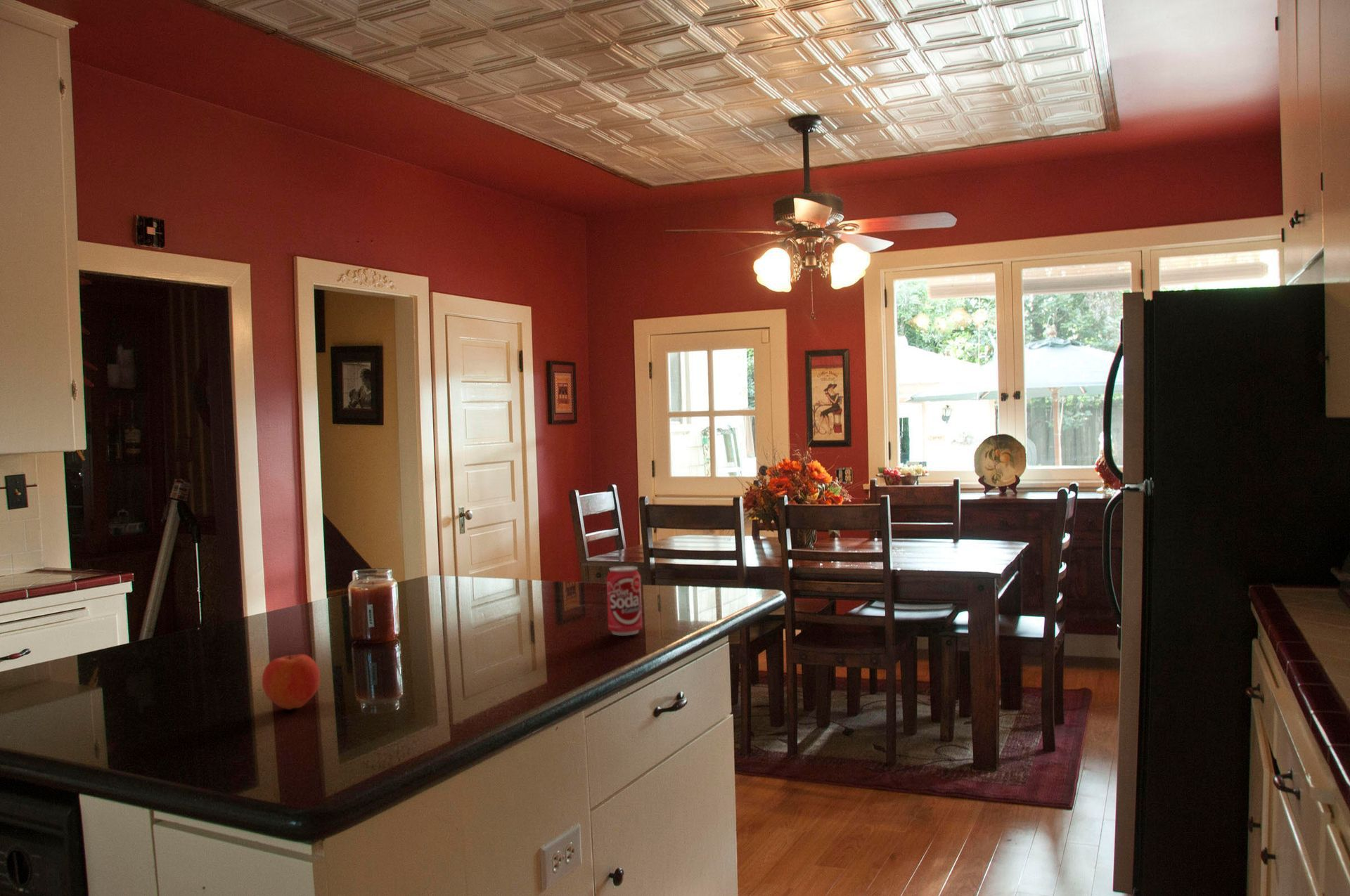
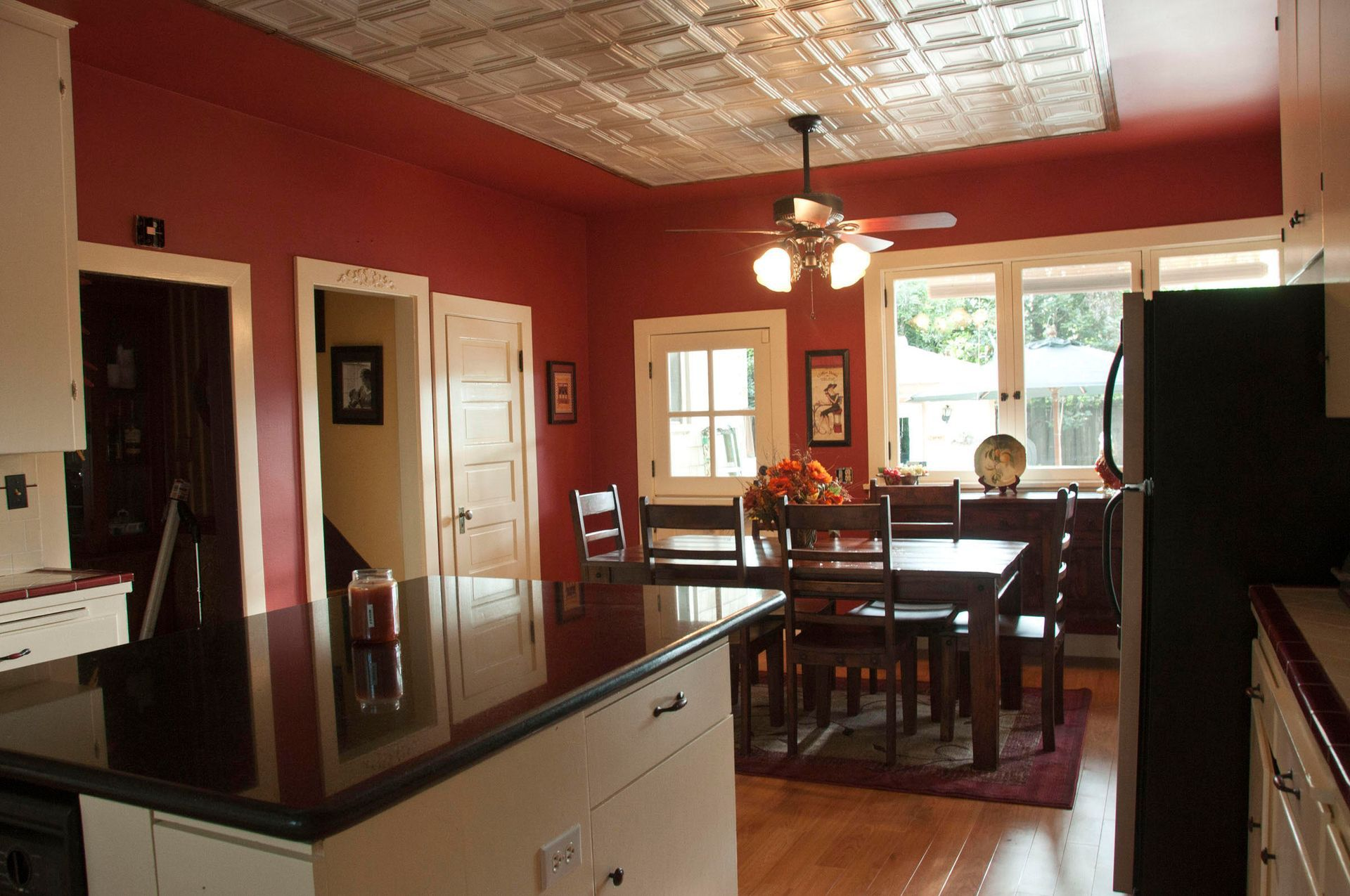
- apple [262,650,321,710]
- beverage can [606,565,643,637]
